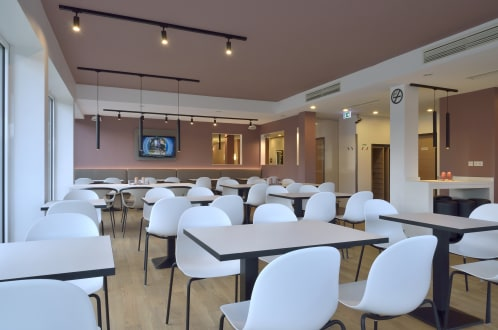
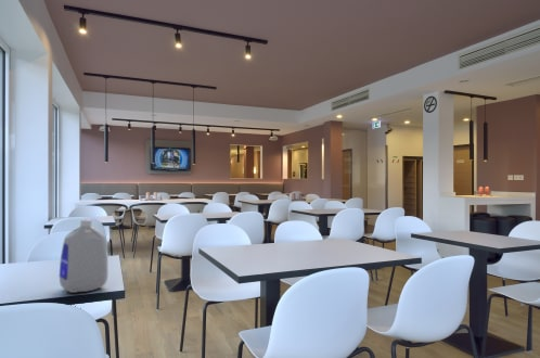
+ bottle [59,218,108,294]
